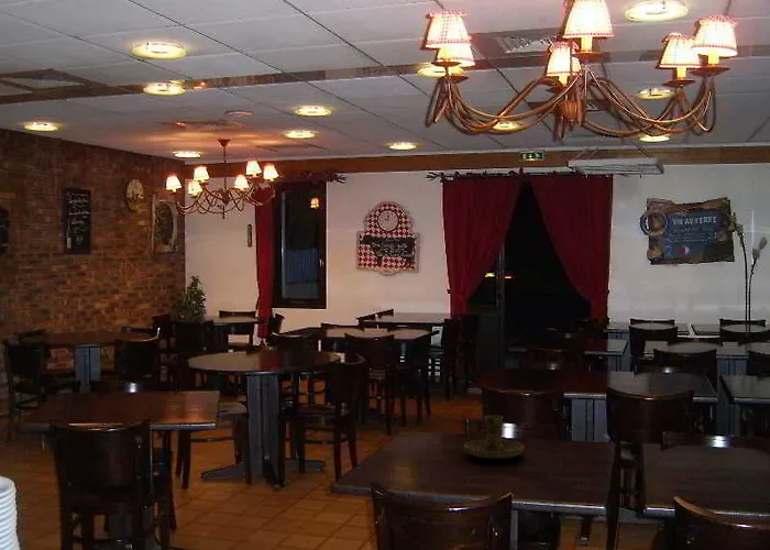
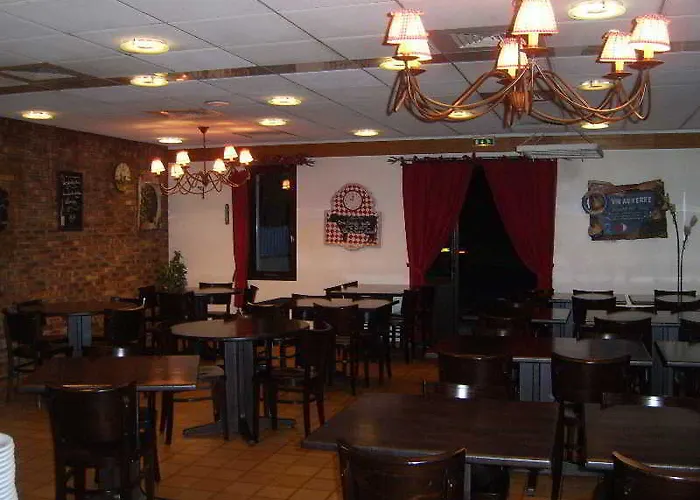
- candle holder [463,415,526,460]
